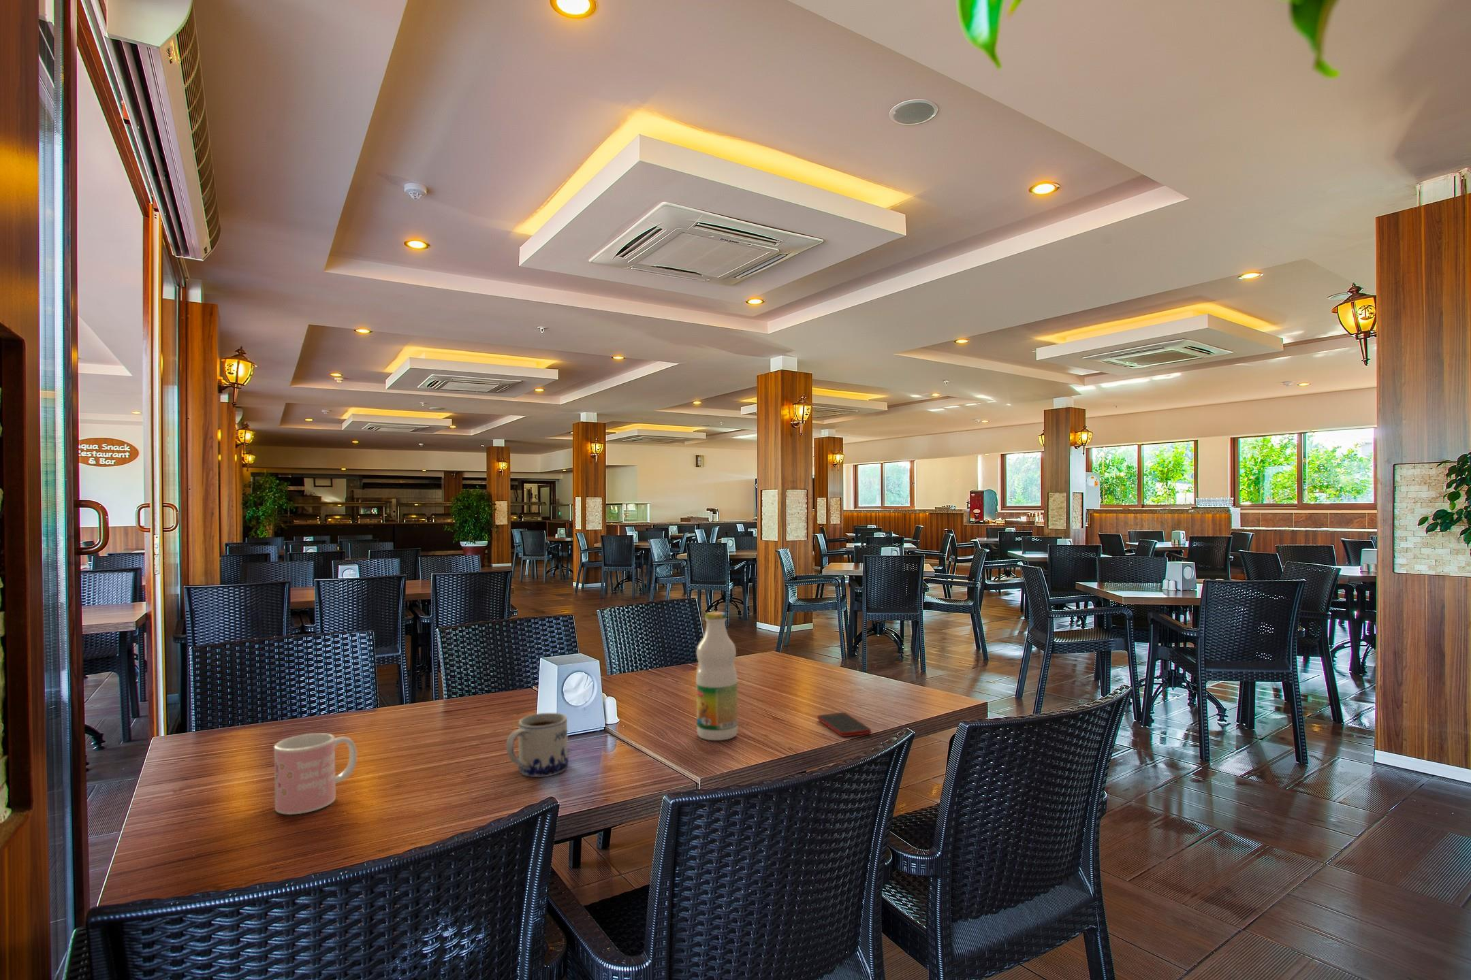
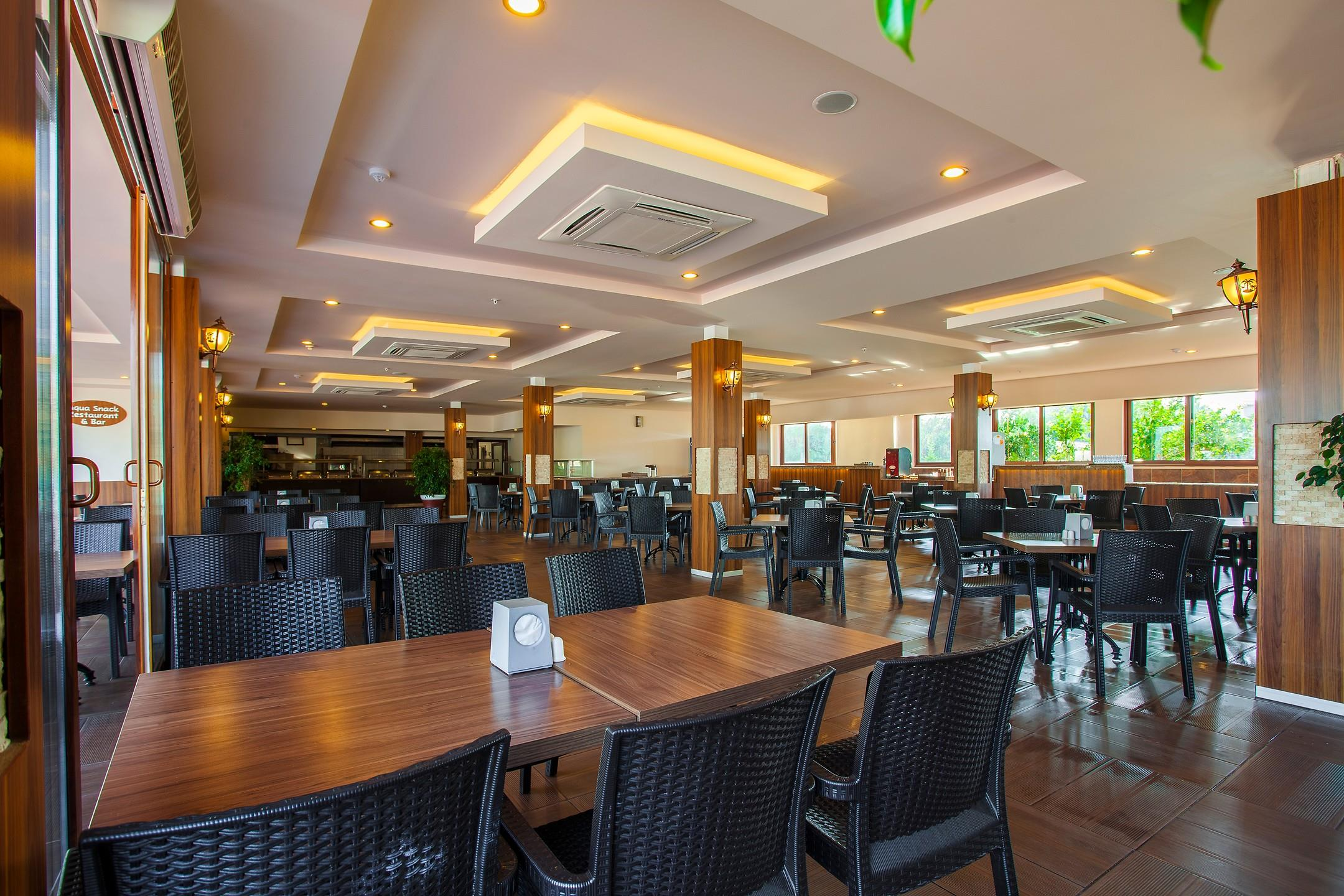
- bottle [695,611,738,742]
- mug [506,712,569,778]
- mug [274,733,358,815]
- cell phone [816,712,871,737]
